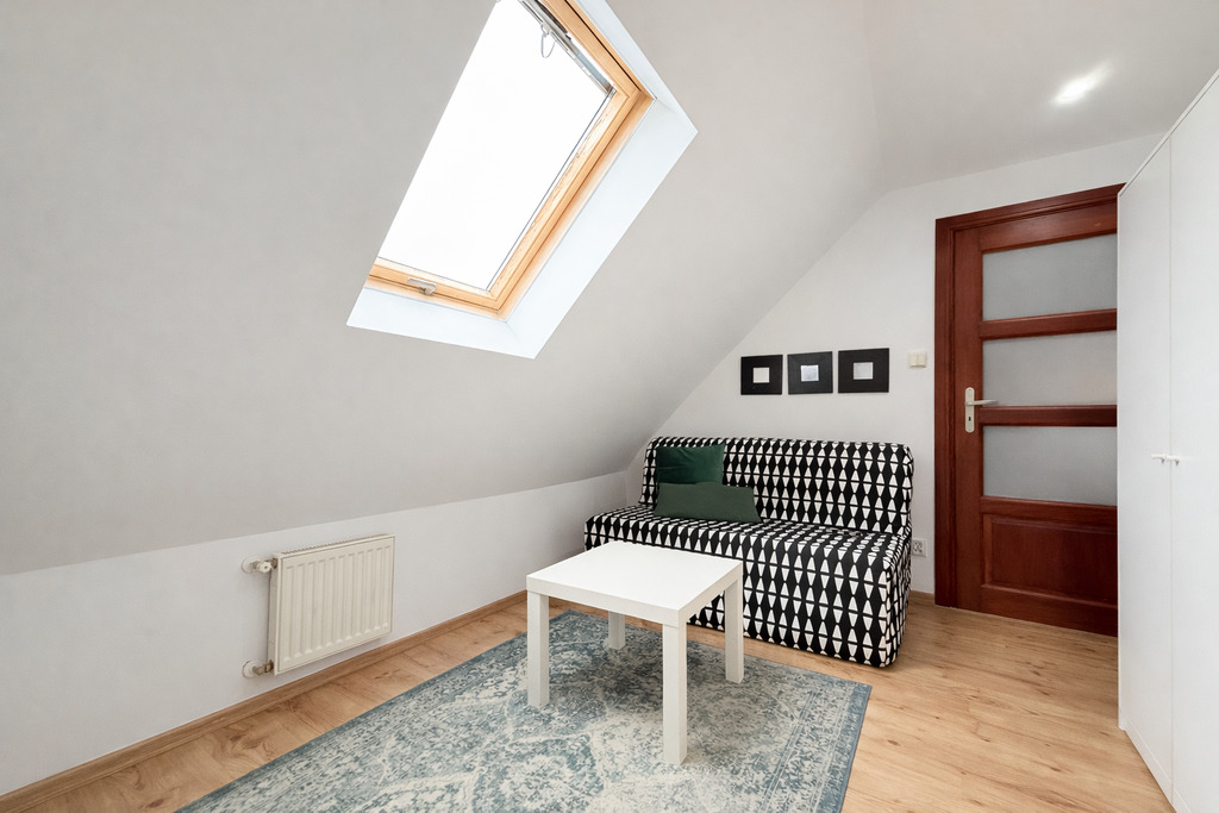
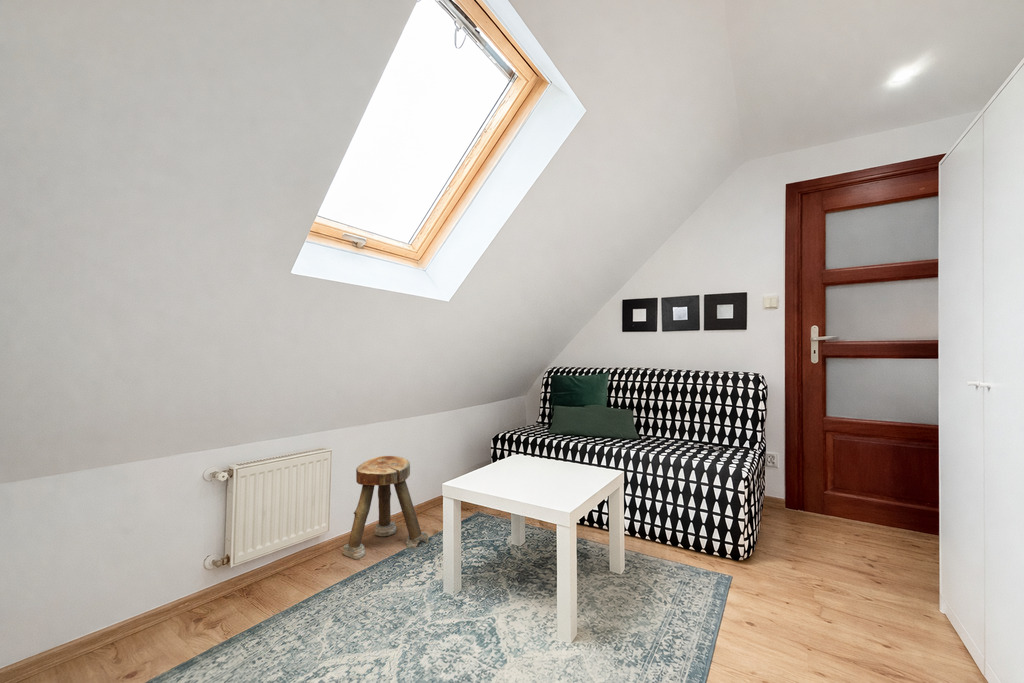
+ stool [341,455,430,560]
